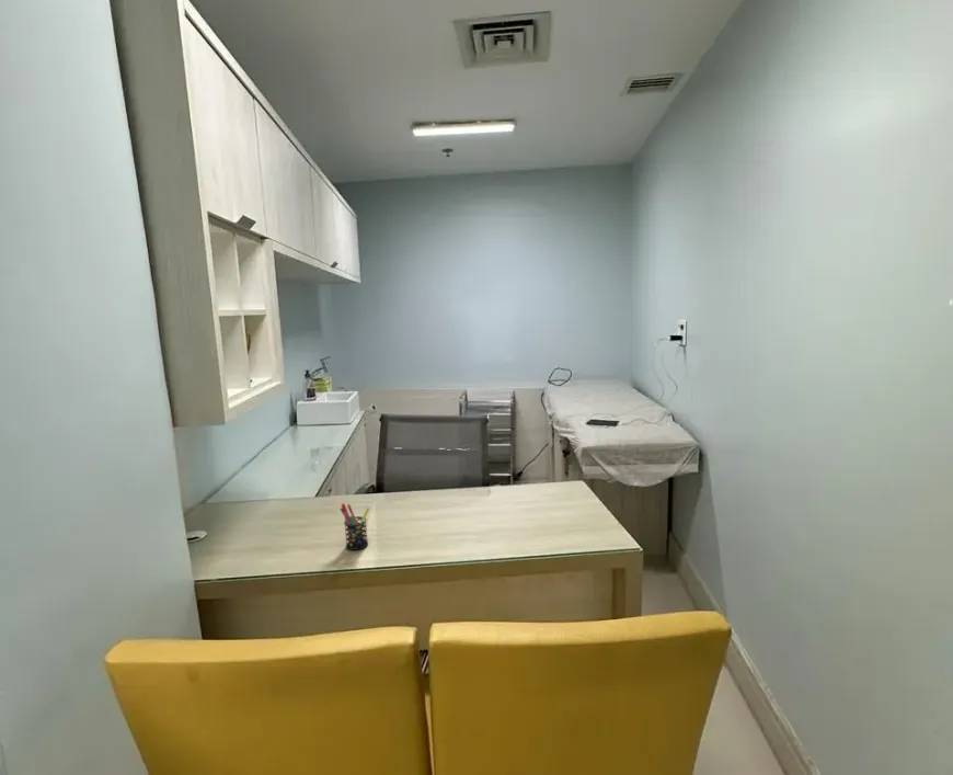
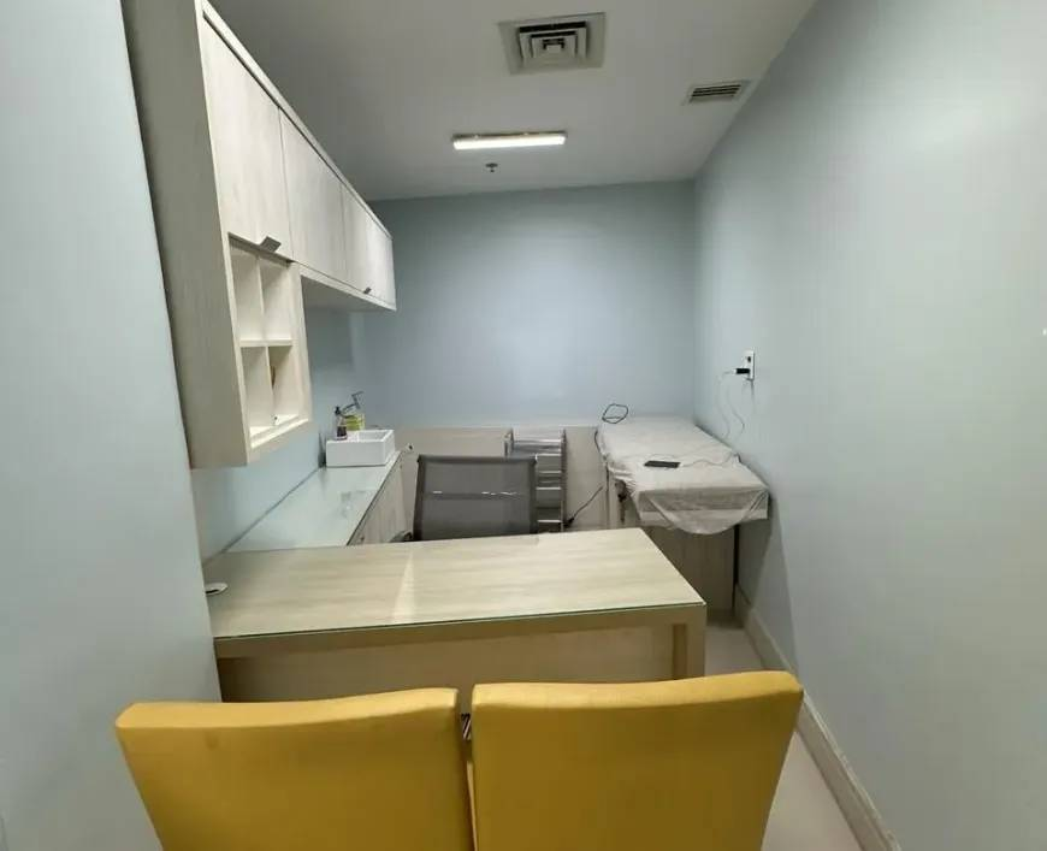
- pen holder [340,502,371,551]
